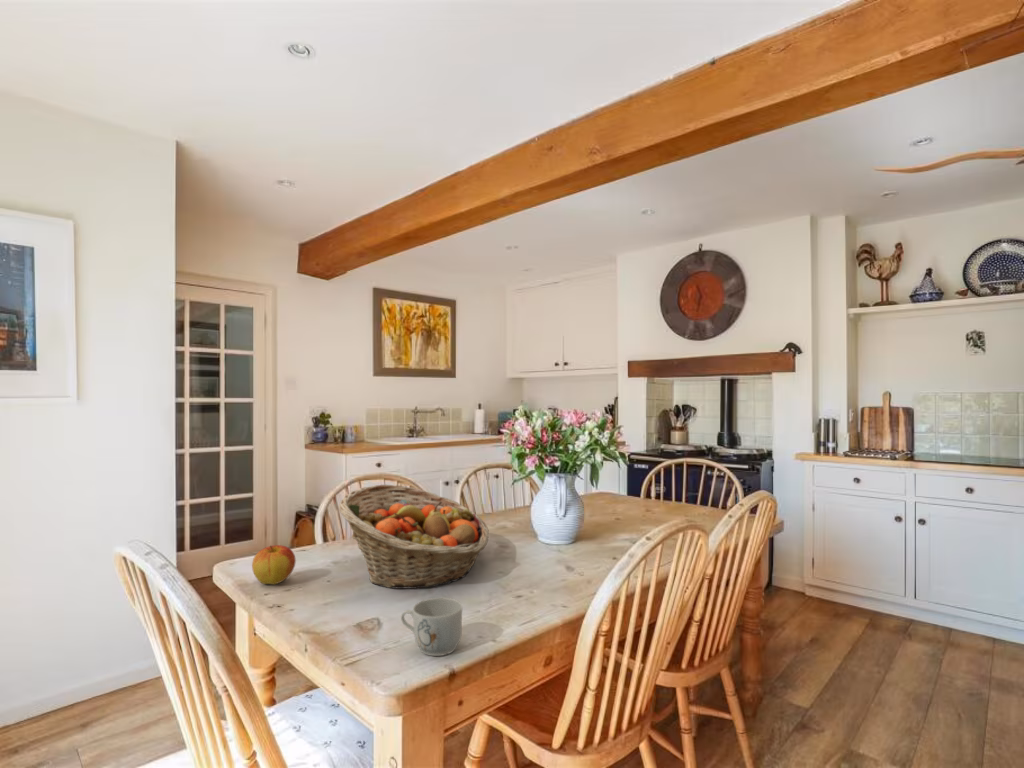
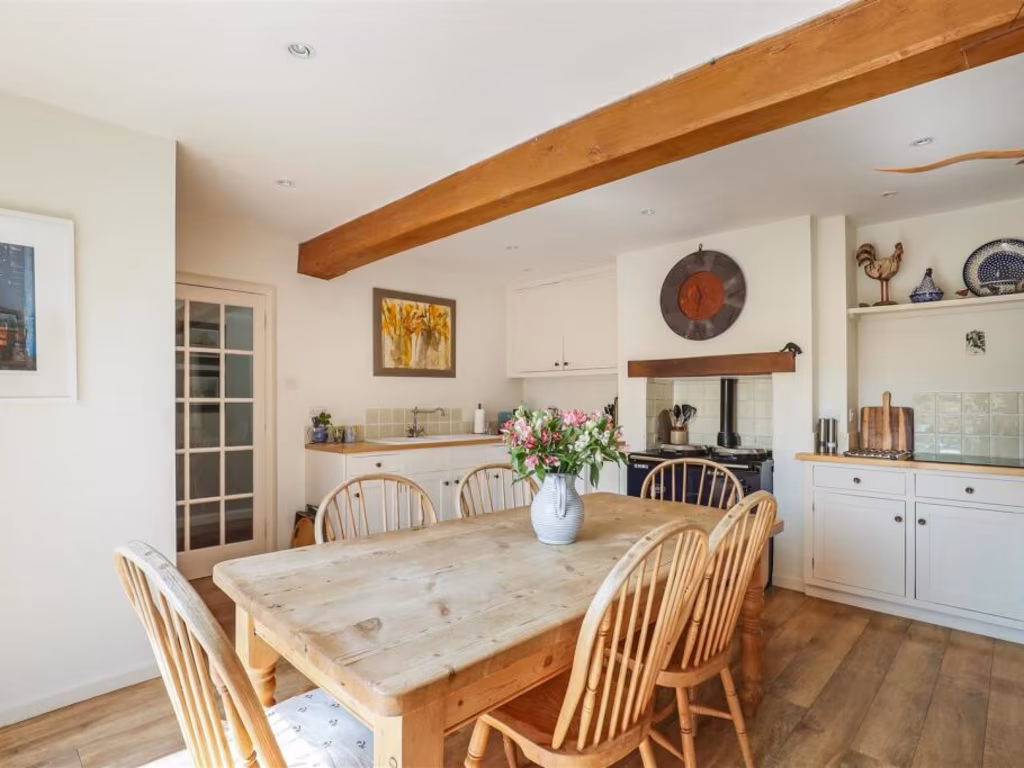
- fruit basket [338,484,490,590]
- apple [251,544,297,585]
- mug [400,597,463,657]
